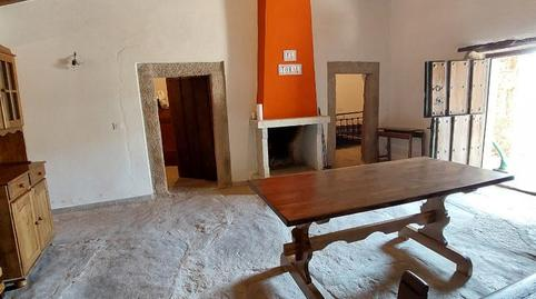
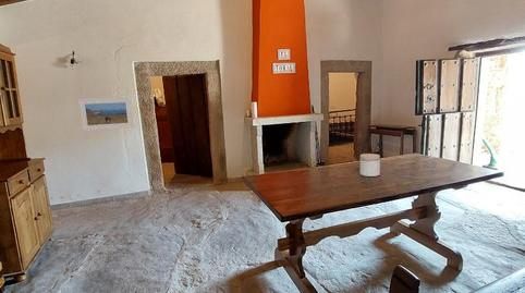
+ jar [359,152,381,178]
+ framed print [77,96,135,132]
